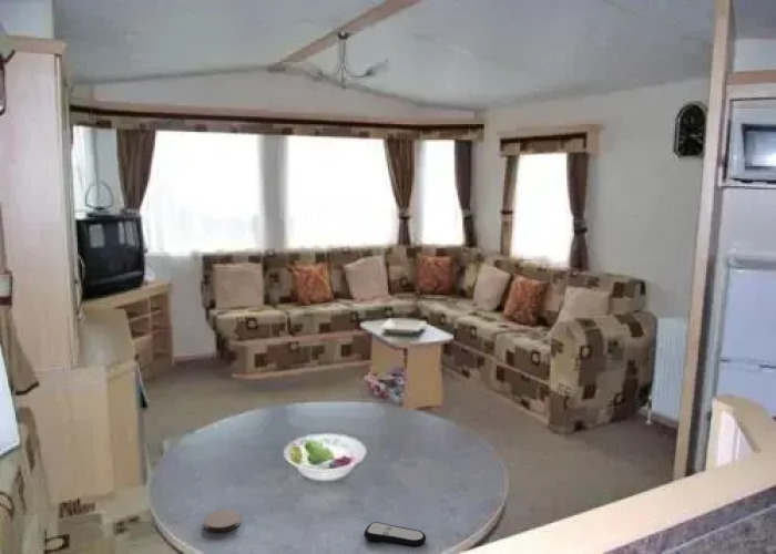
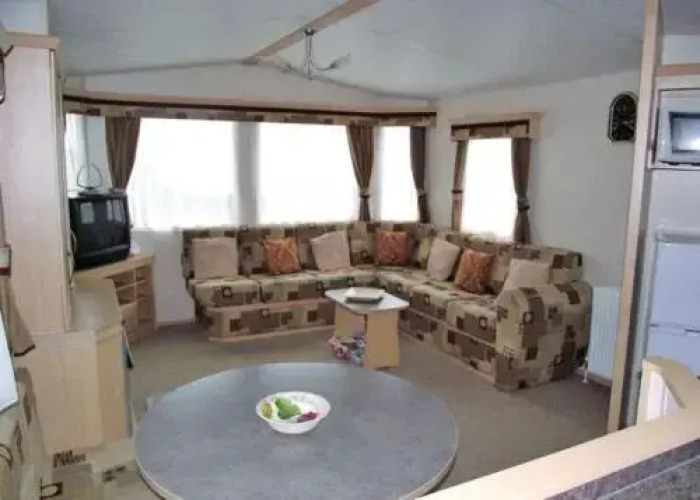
- remote control [363,521,427,548]
- coaster [203,509,242,533]
